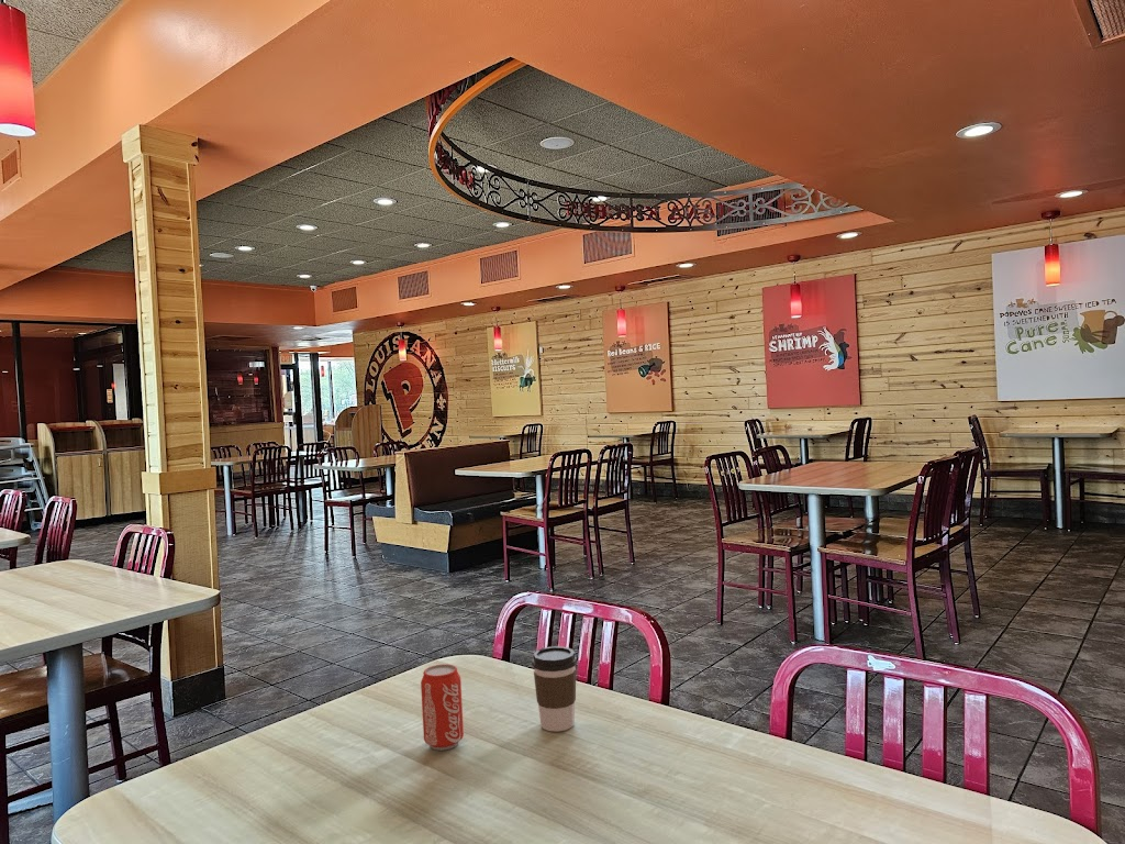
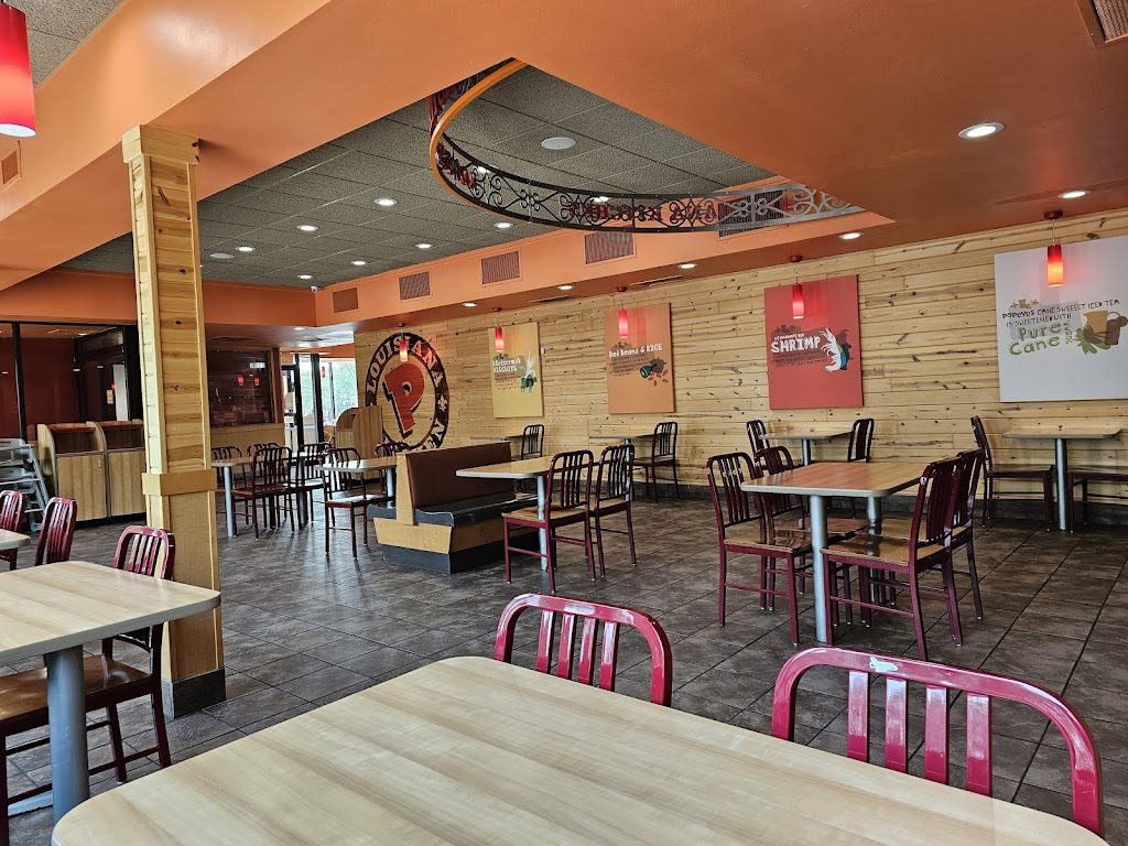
- beverage can [420,664,465,752]
- coffee cup [531,645,578,733]
